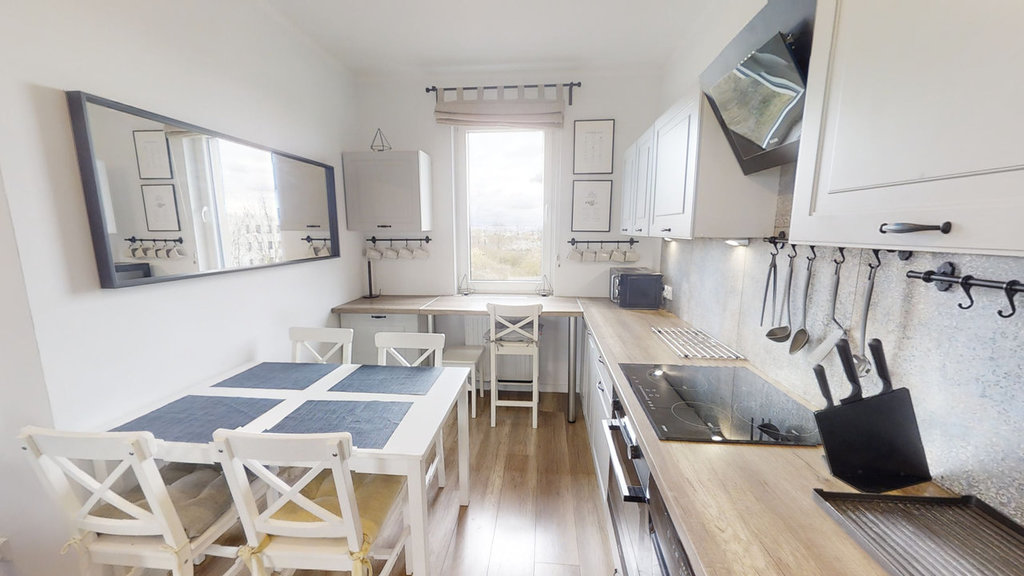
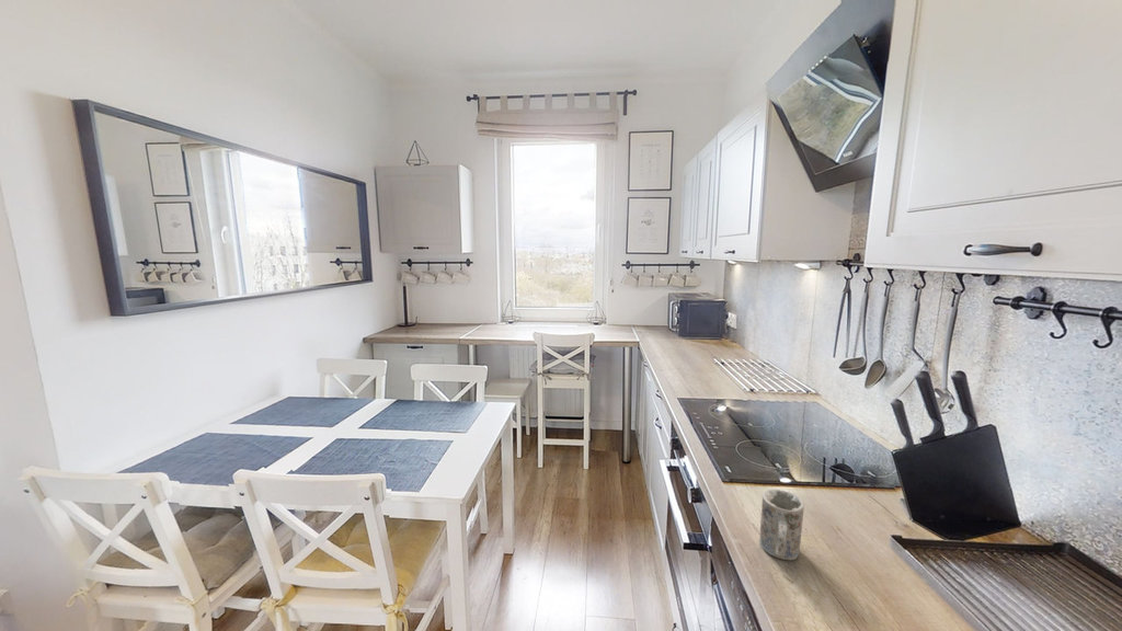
+ mug [758,489,805,561]
